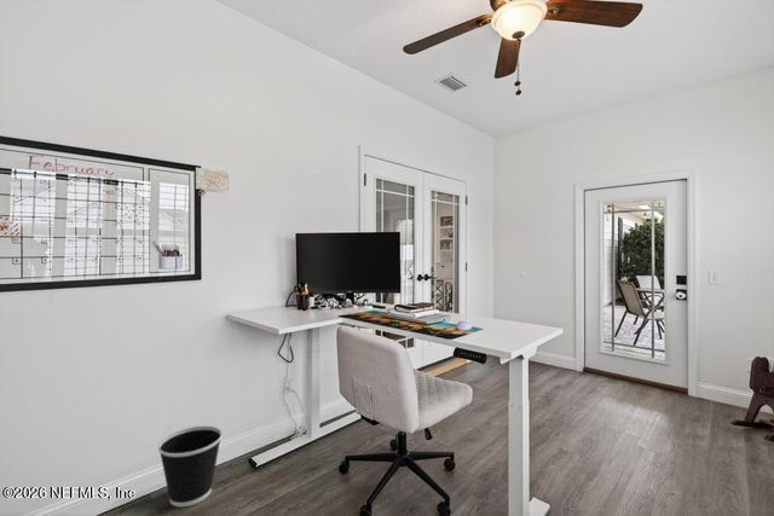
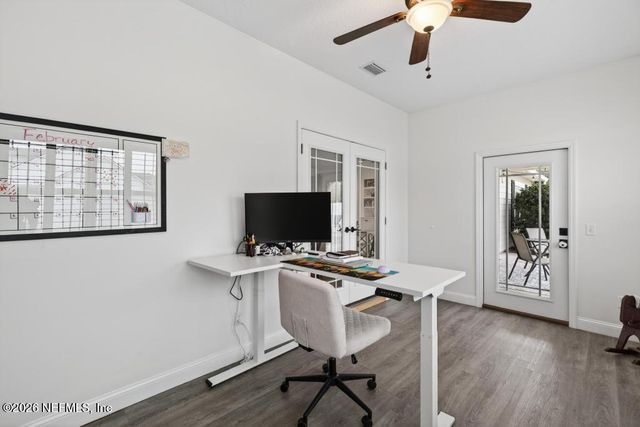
- wastebasket [157,425,224,508]
